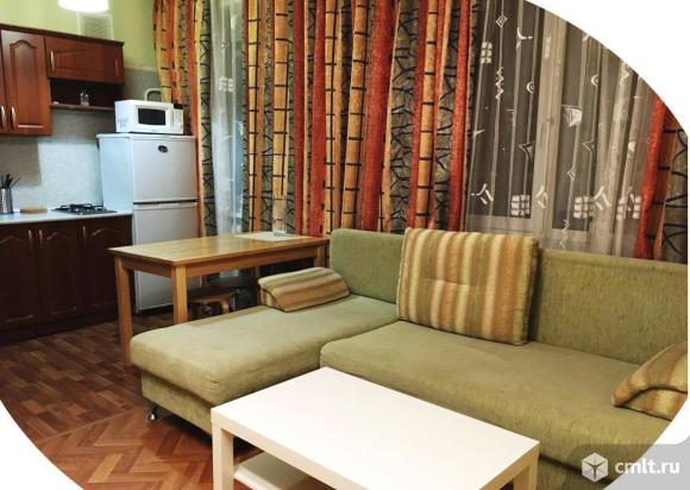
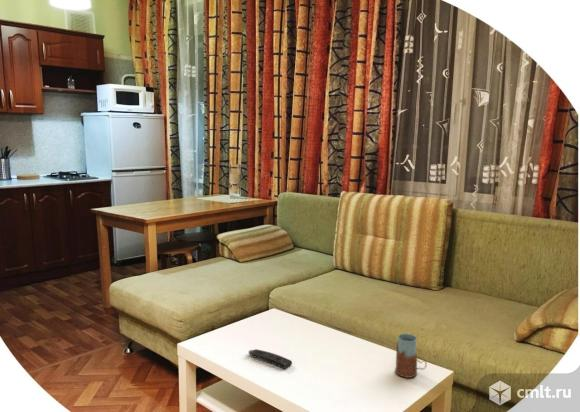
+ remote control [248,348,293,370]
+ drinking glass [394,333,428,379]
